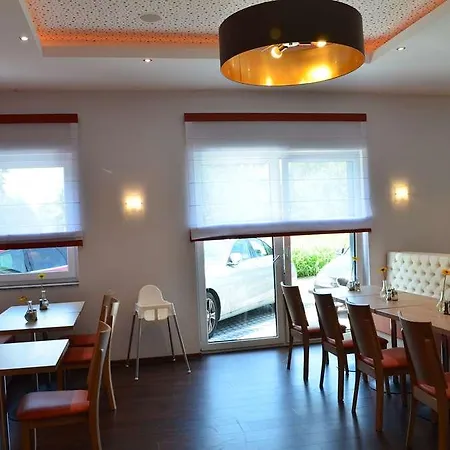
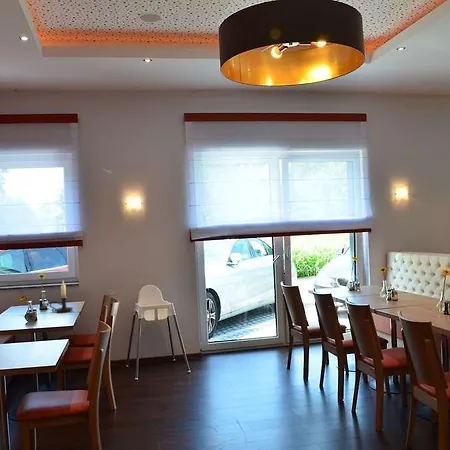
+ candle holder [49,280,74,313]
